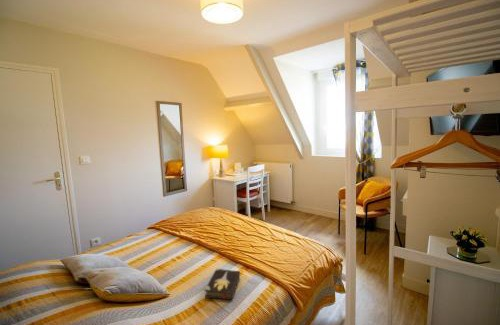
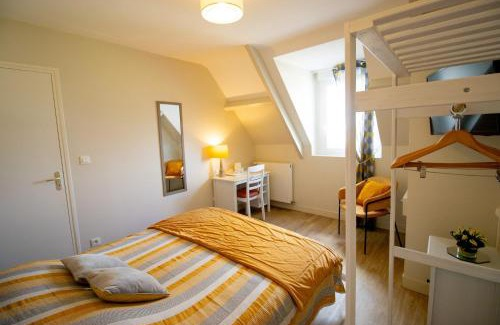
- hardback book [204,267,241,301]
